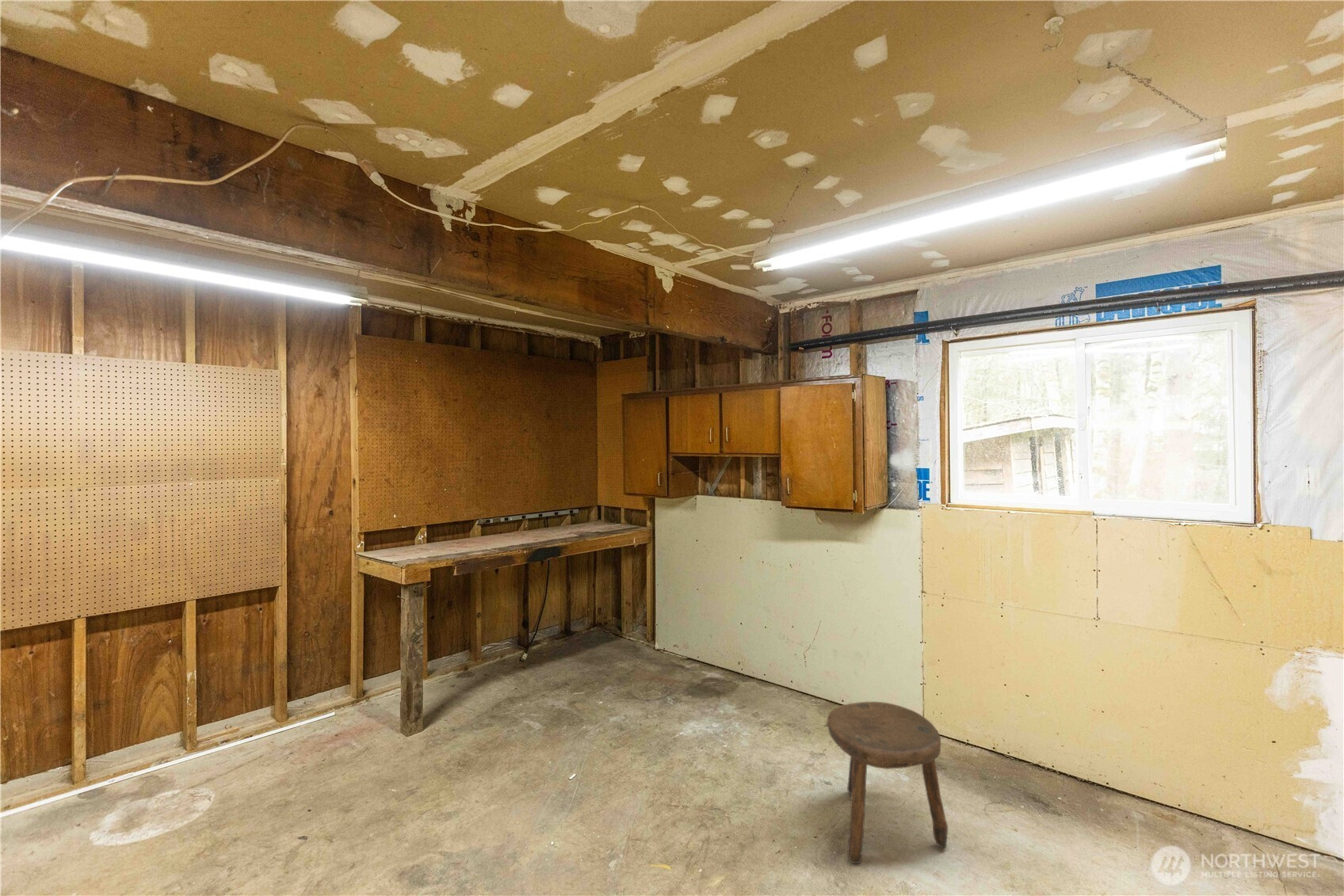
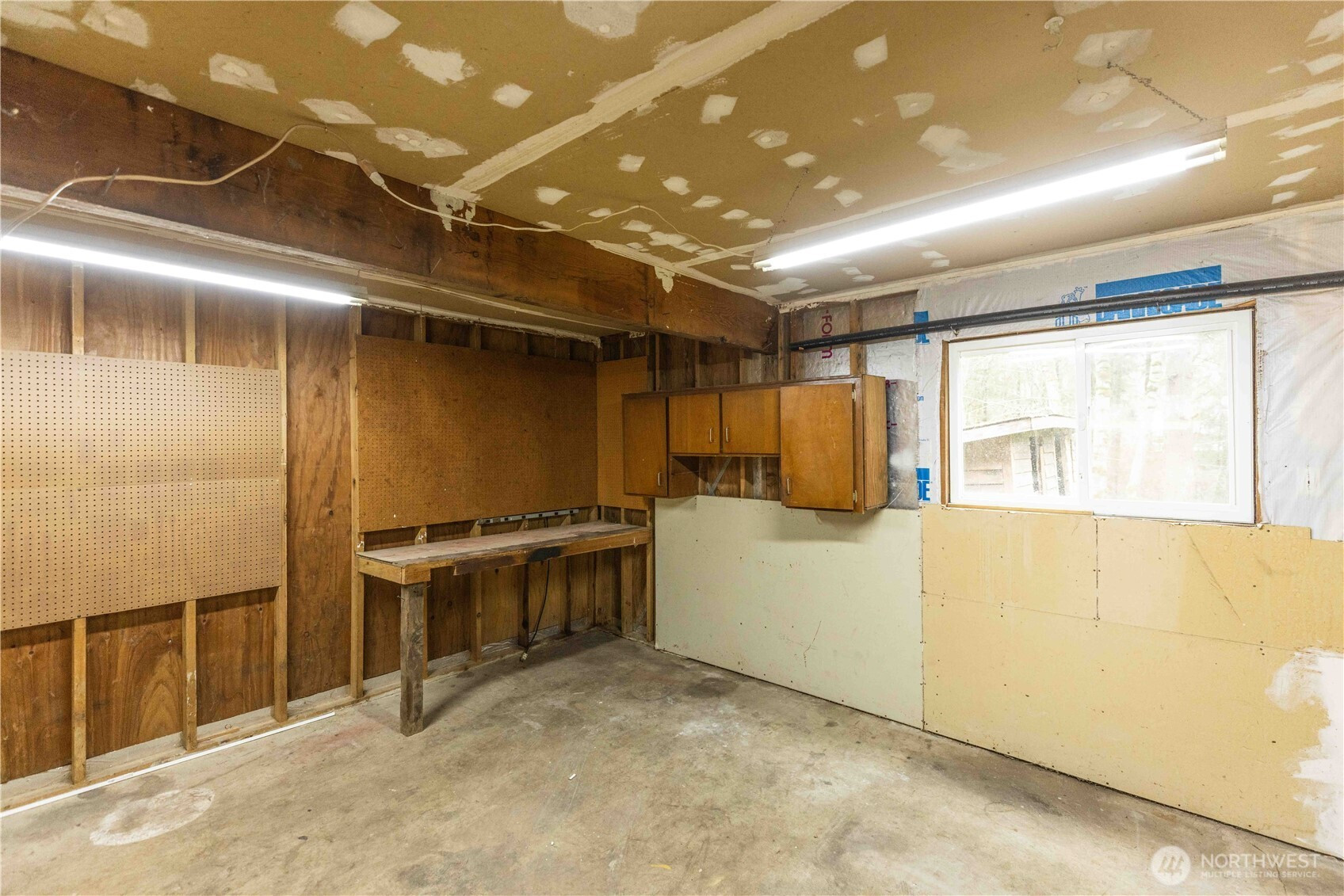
- stool [827,701,949,864]
